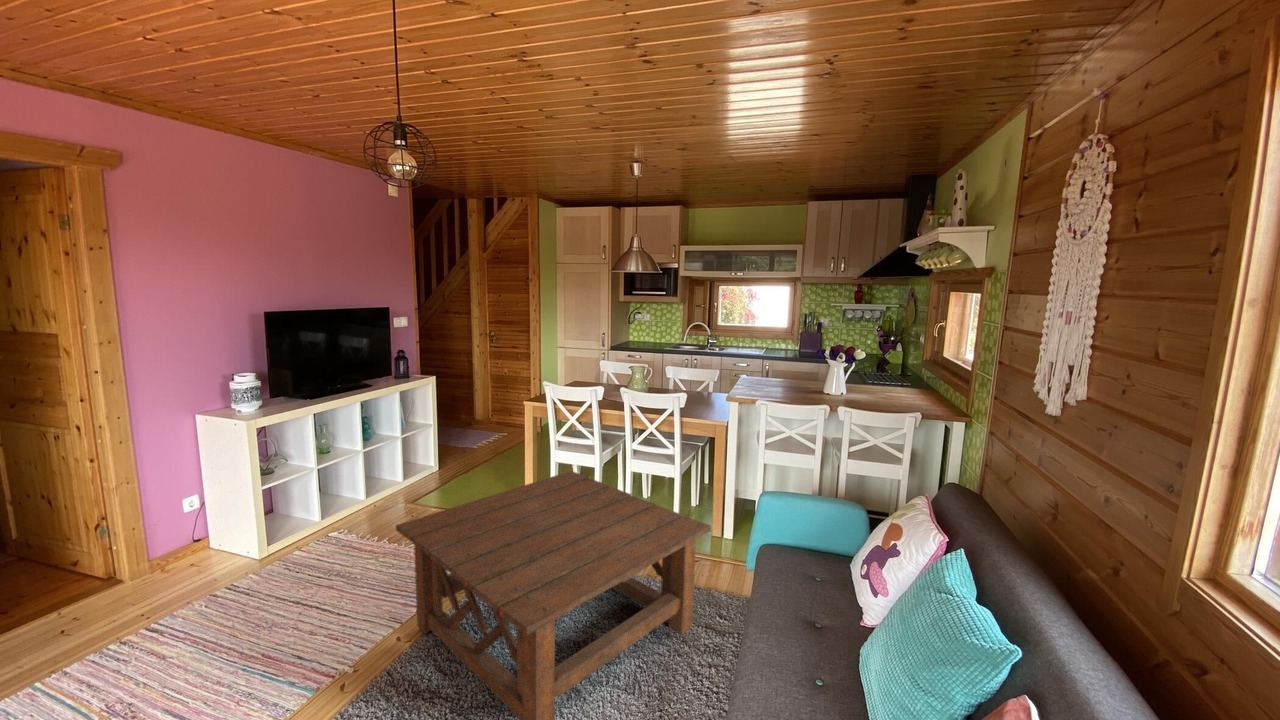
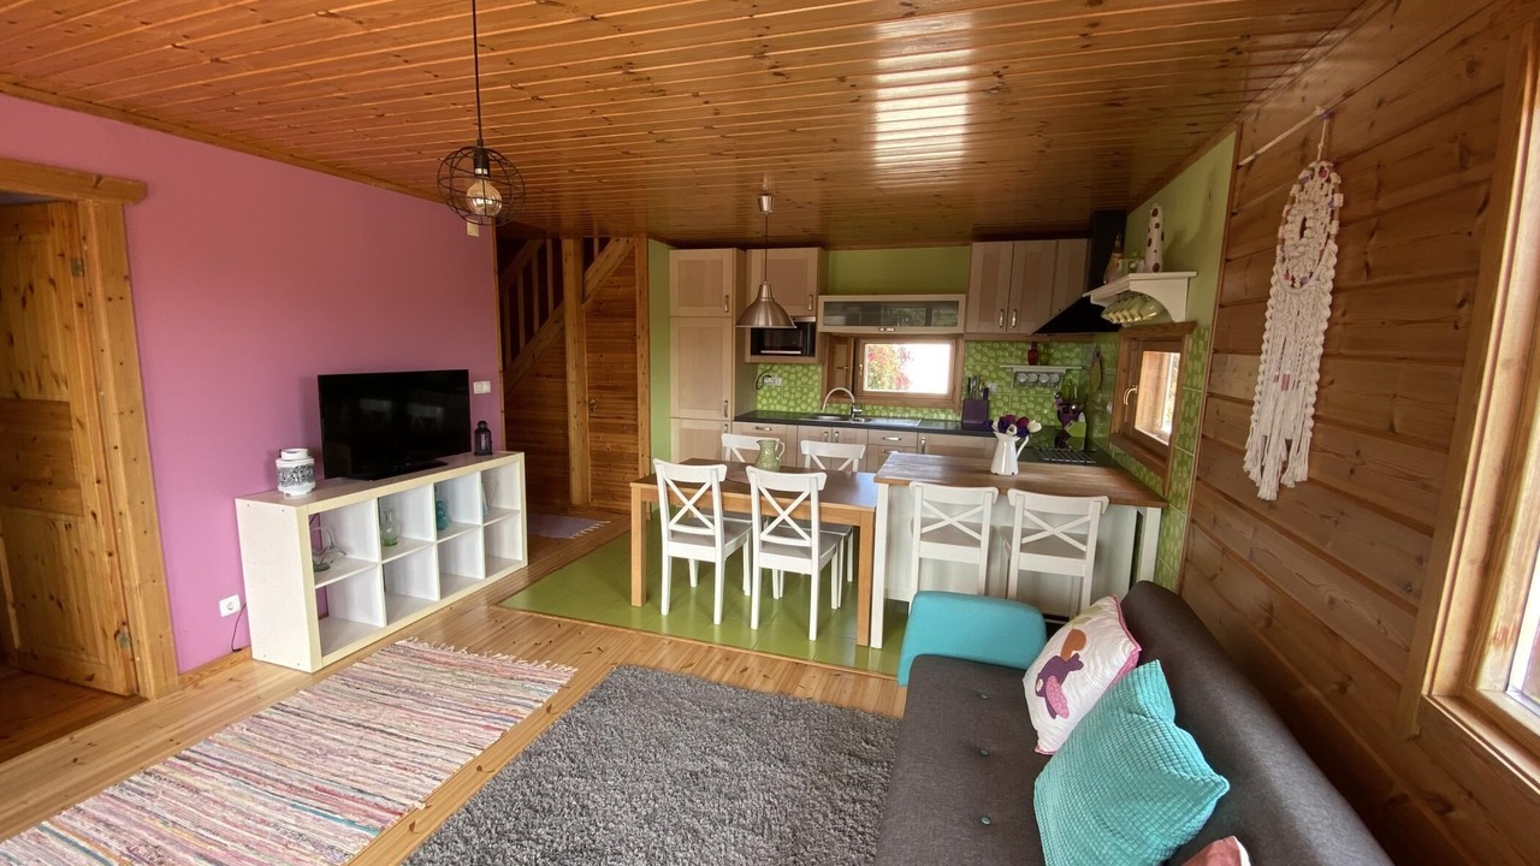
- coffee table [395,470,712,720]
